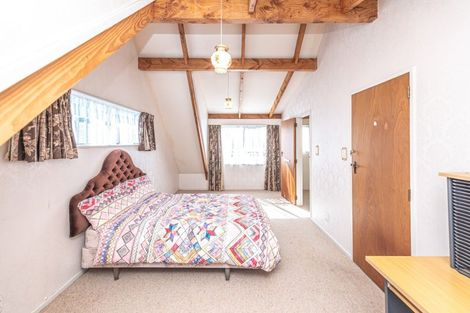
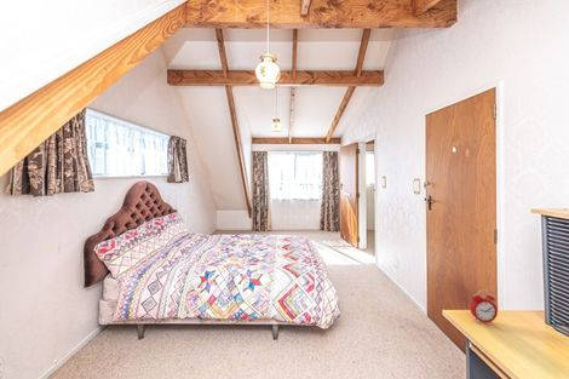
+ alarm clock [469,288,499,325]
